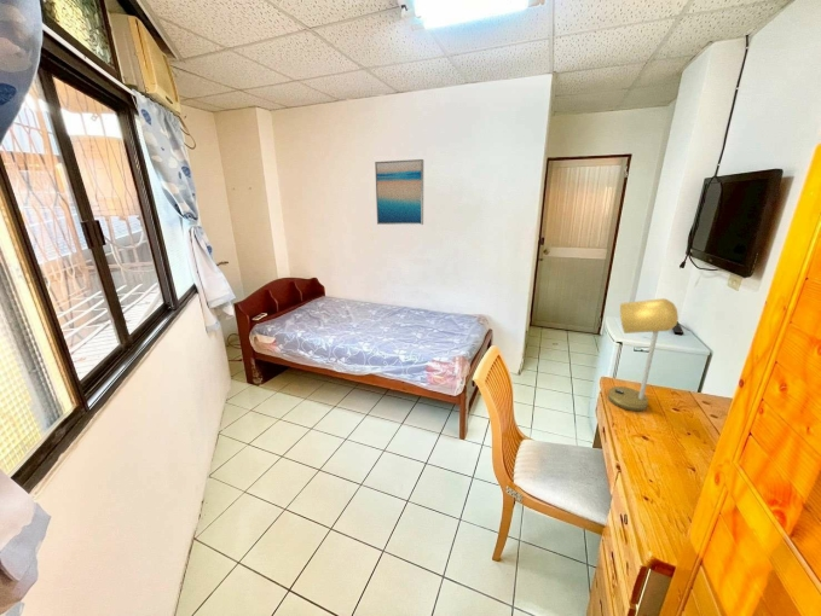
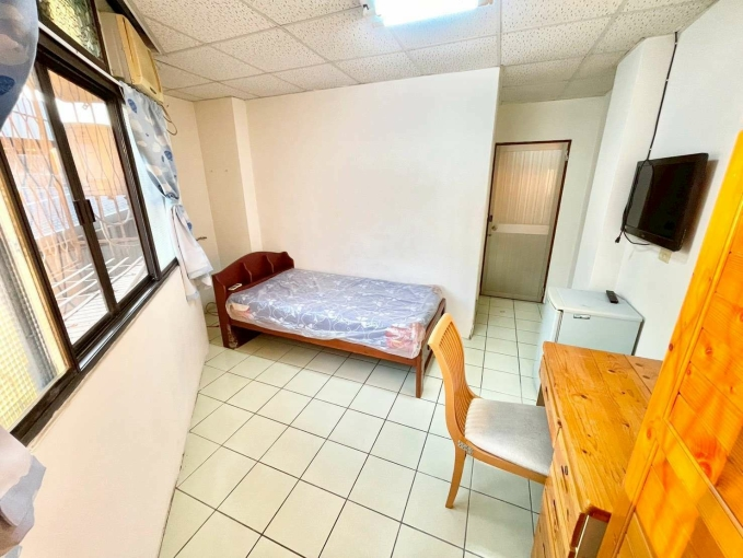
- desk lamp [607,297,680,412]
- wall art [374,158,424,226]
